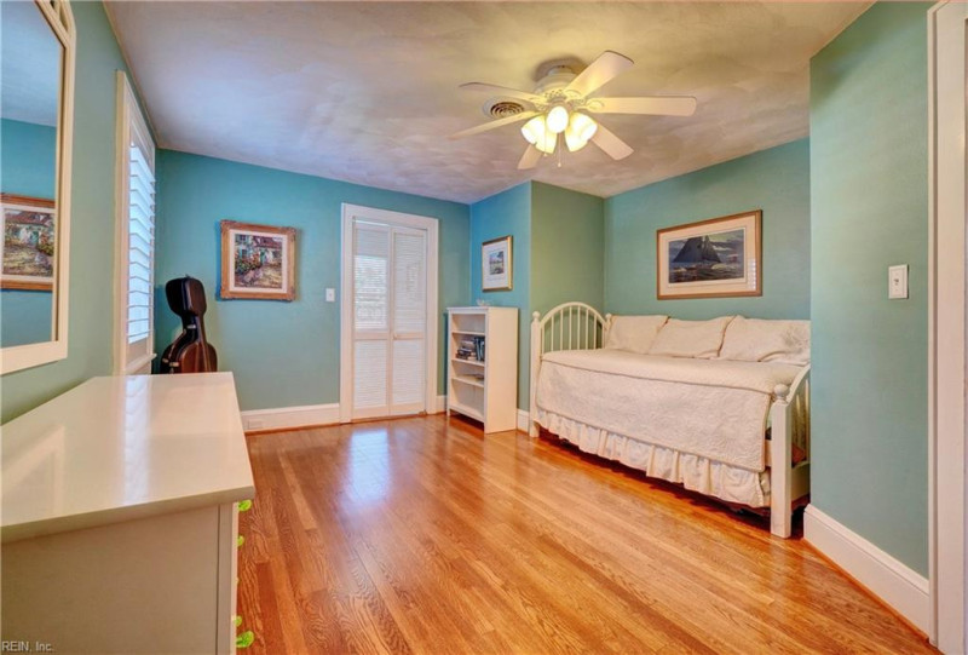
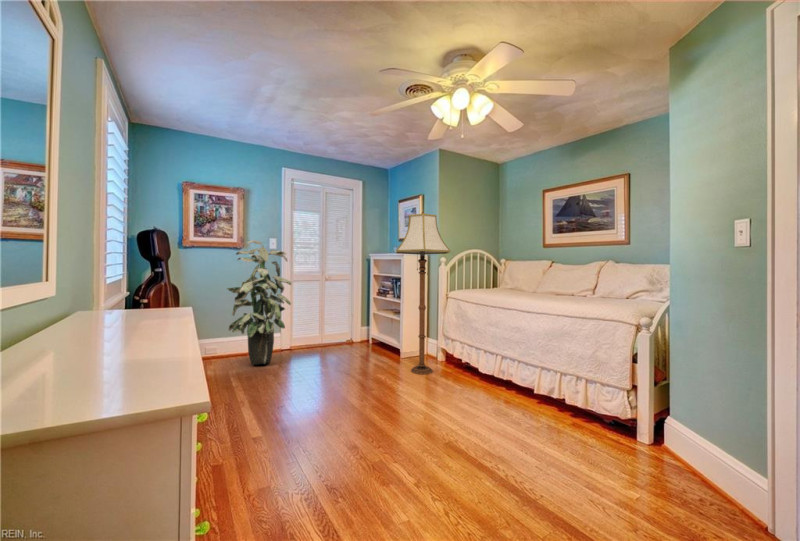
+ floor lamp [395,210,451,376]
+ indoor plant [226,239,293,365]
